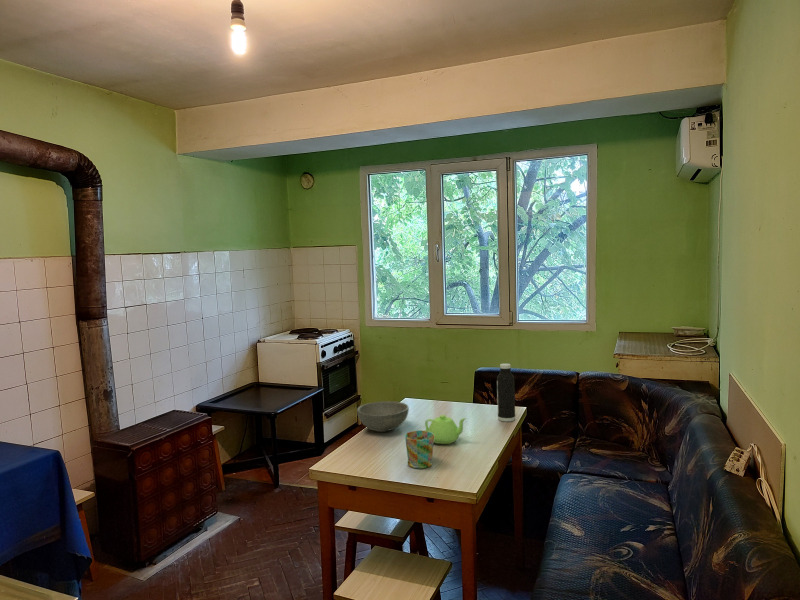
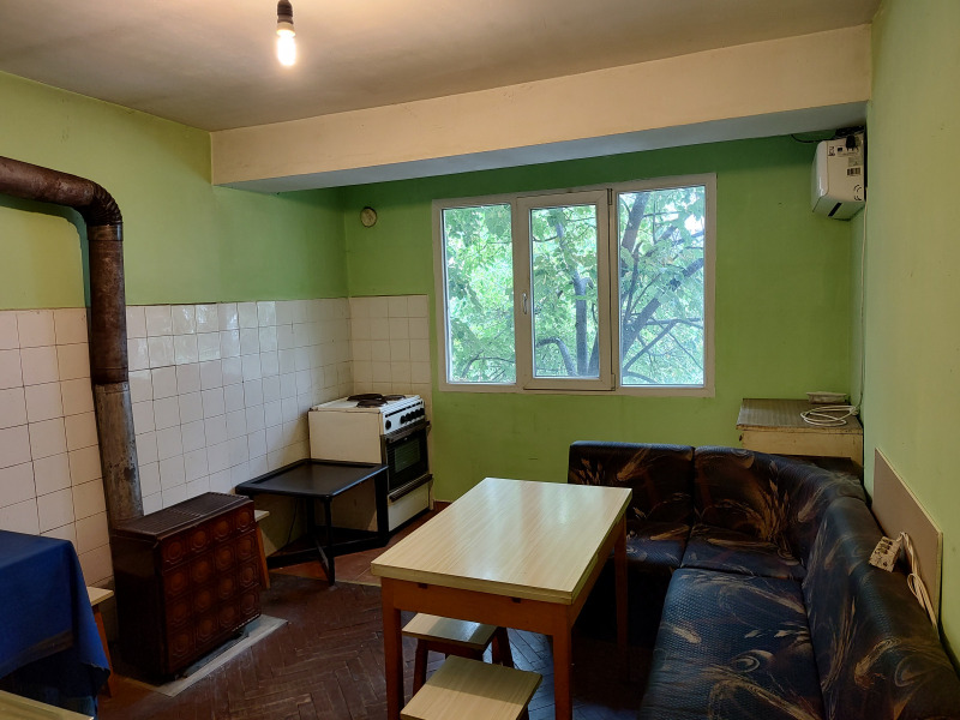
- water bottle [496,363,516,423]
- mug [404,430,435,469]
- bowl [356,400,410,433]
- teapot [424,414,467,445]
